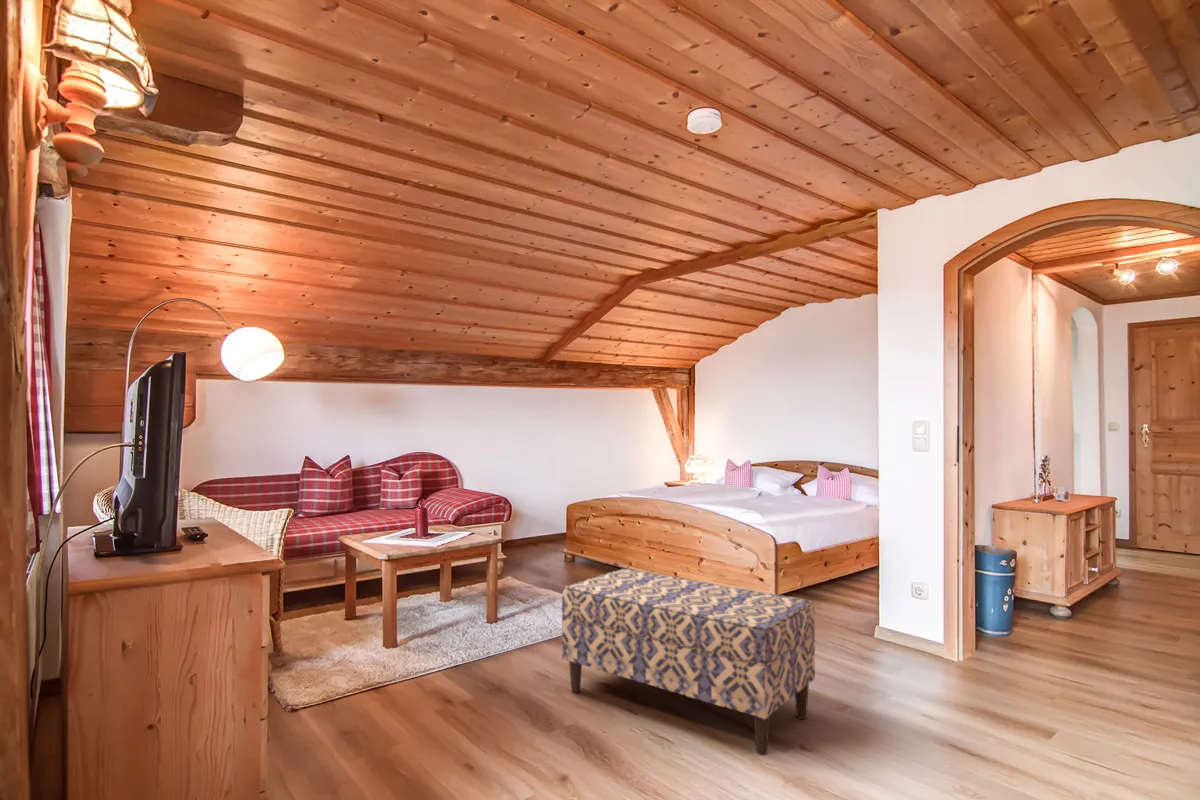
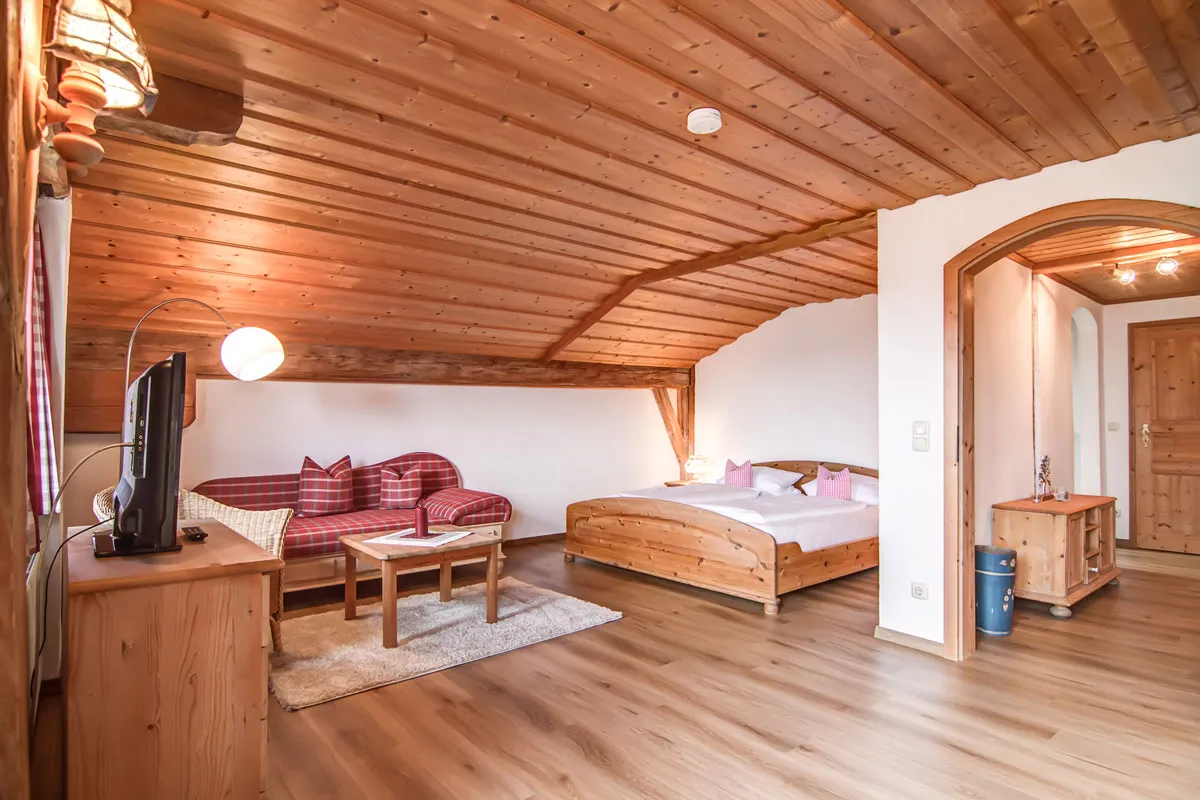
- bench [561,567,816,756]
